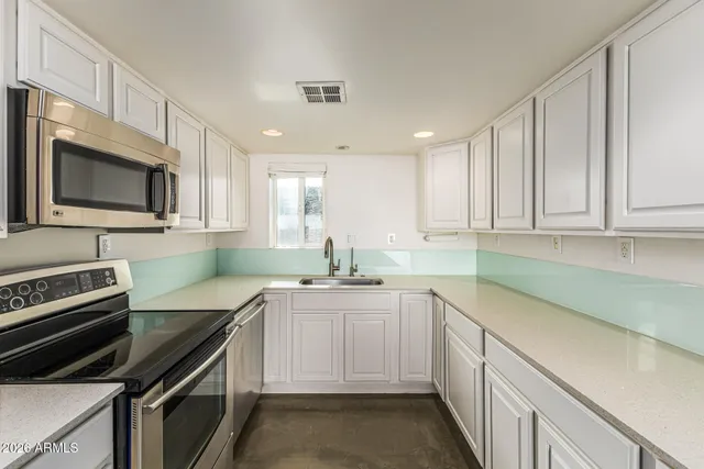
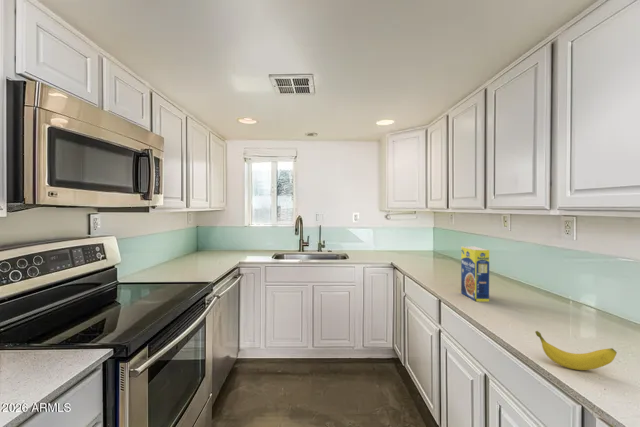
+ legume [460,245,490,302]
+ banana [534,330,618,371]
